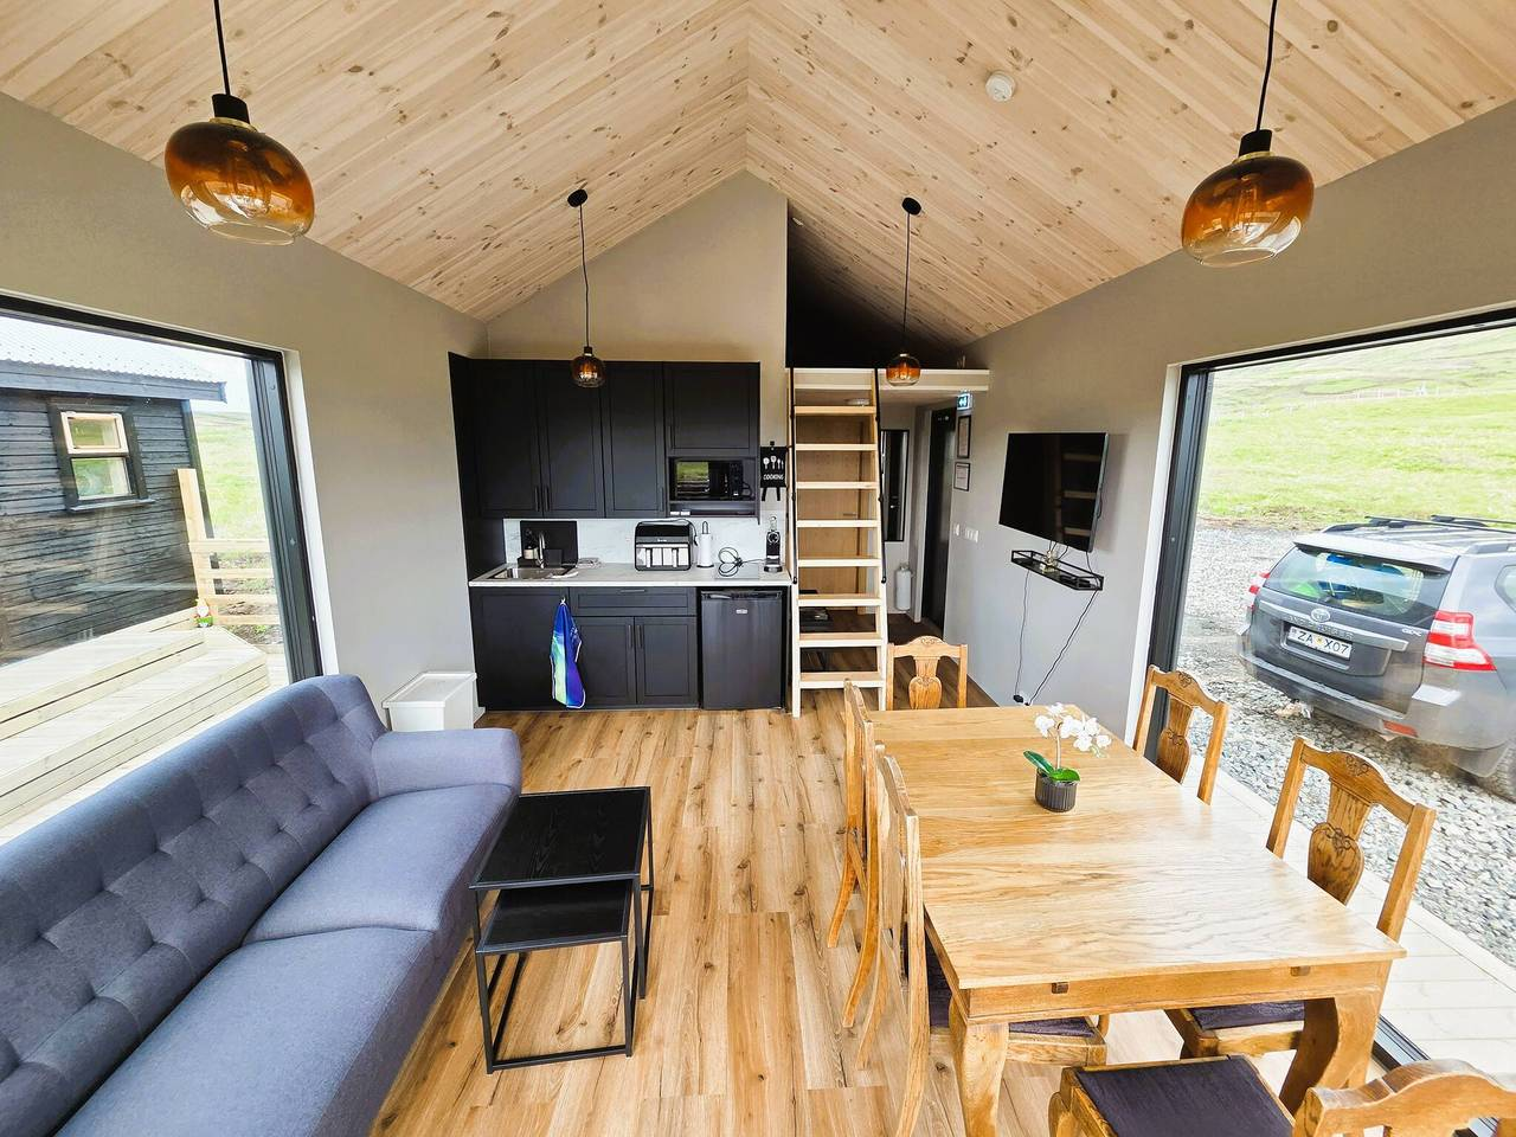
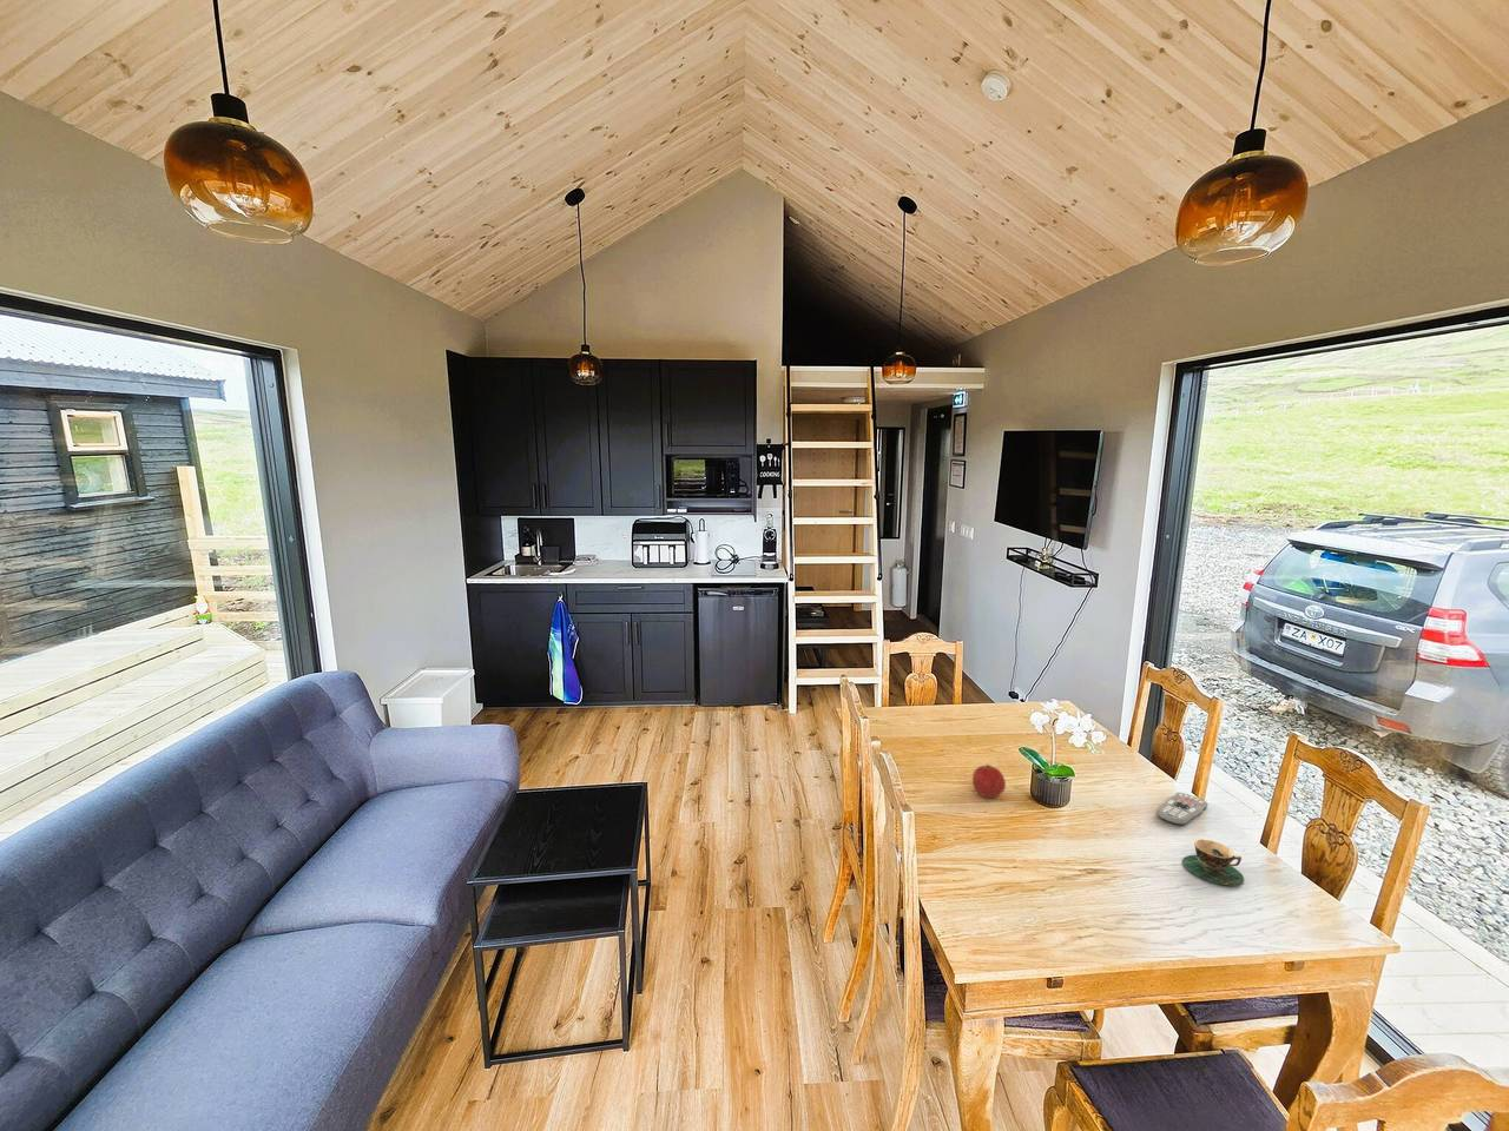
+ fruit [972,764,1006,798]
+ remote control [1155,791,1210,826]
+ teacup [1181,838,1245,886]
